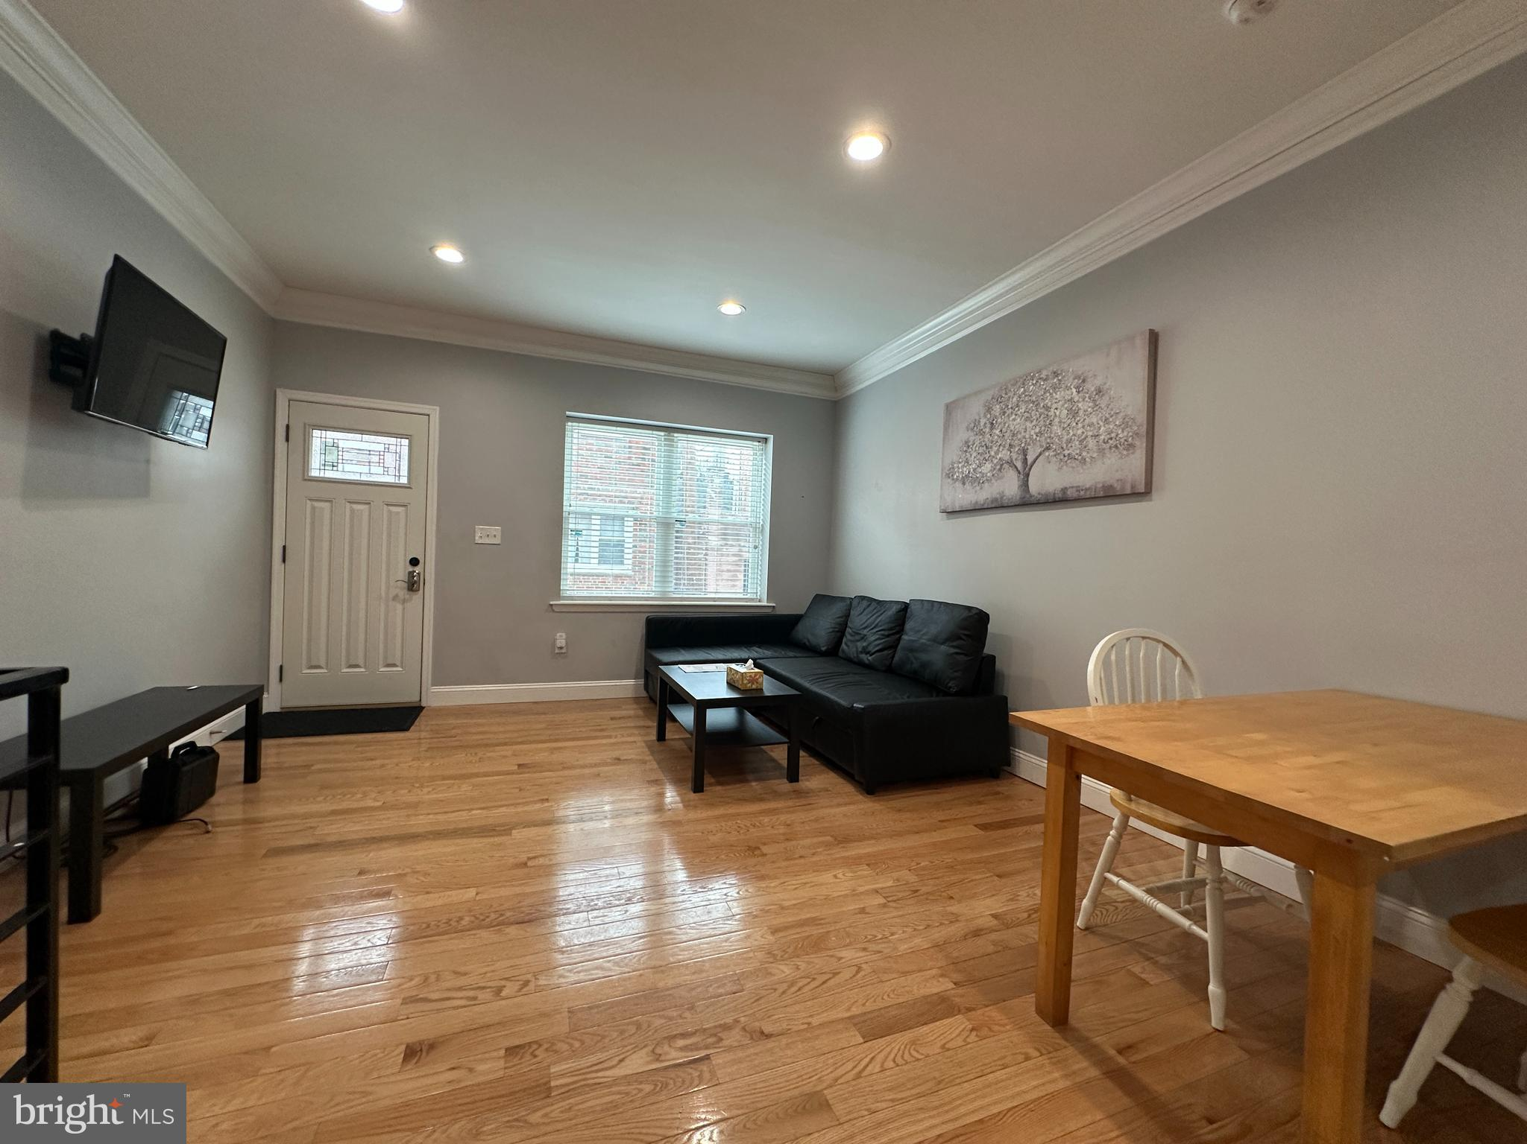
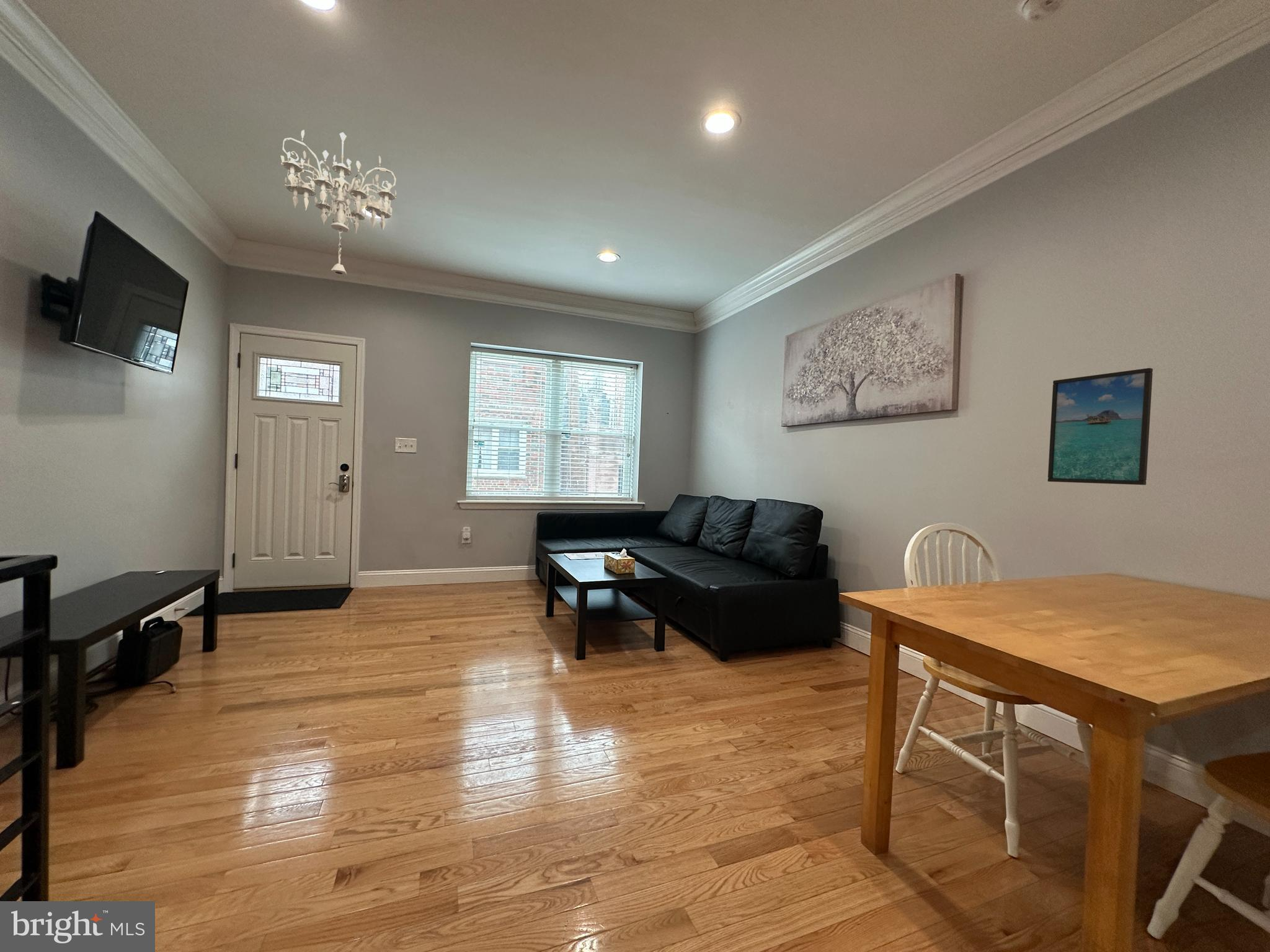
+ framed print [1047,368,1153,485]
+ chandelier [280,130,397,276]
